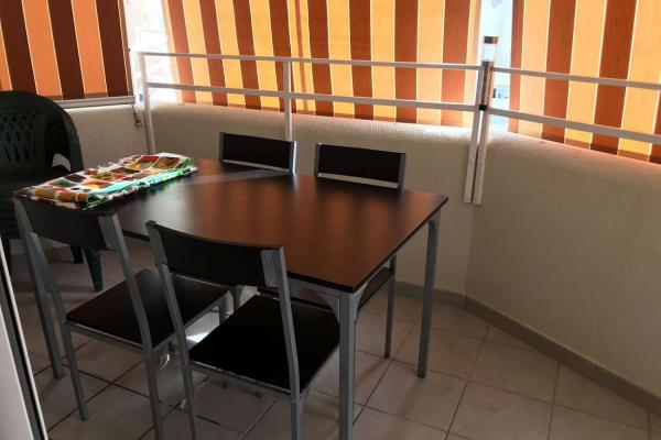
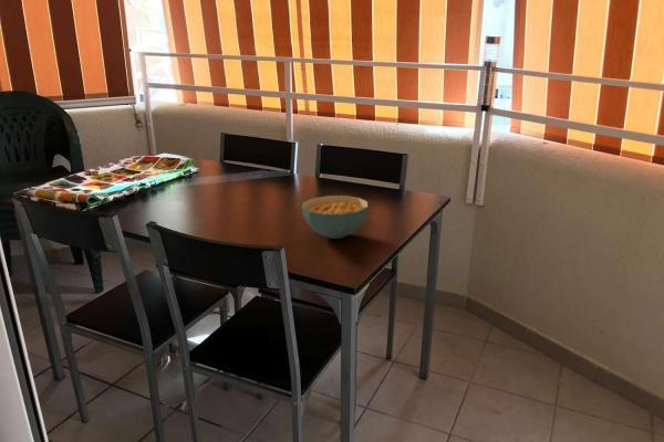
+ cereal bowl [301,194,370,240]
